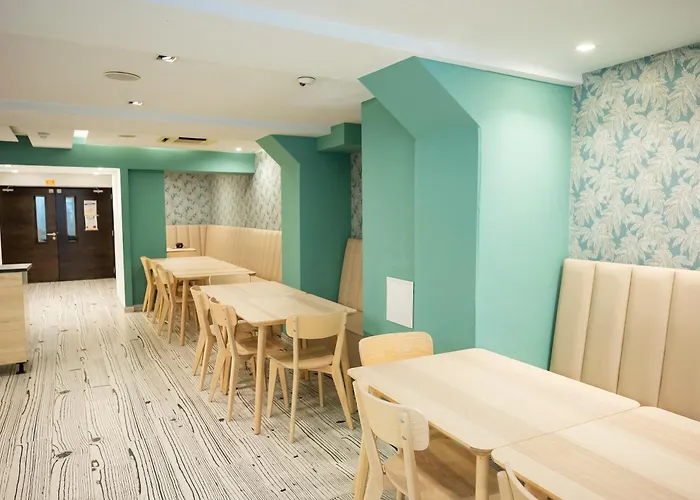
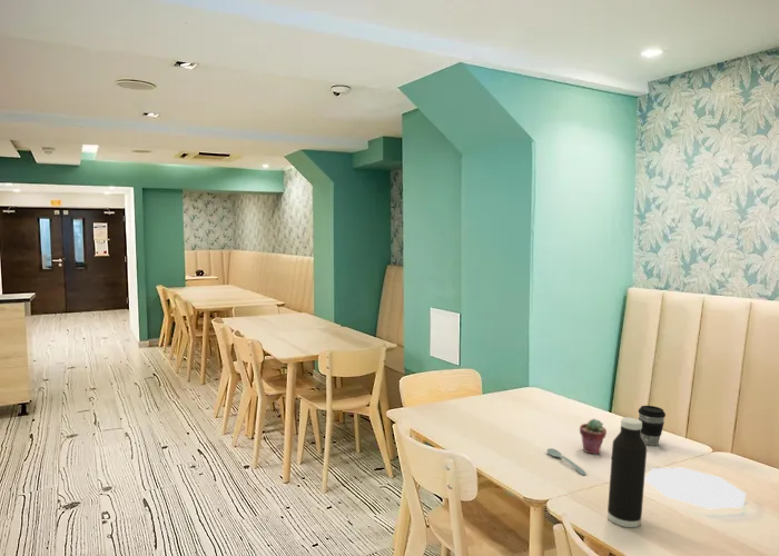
+ coffee cup [638,405,667,447]
+ spoon [545,447,588,476]
+ plate [644,467,747,509]
+ potted succulent [579,418,608,456]
+ water bottle [607,416,648,528]
